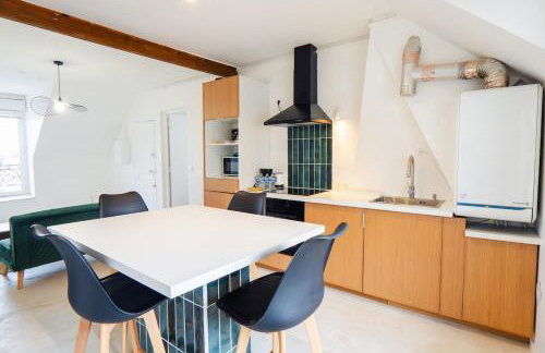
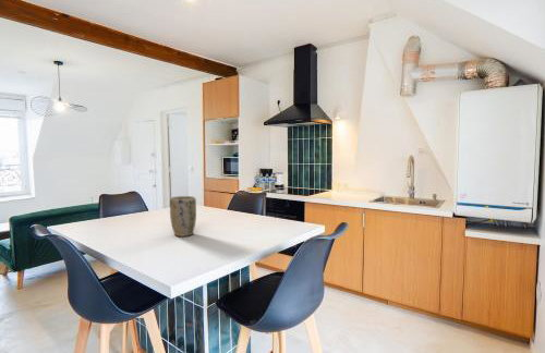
+ plant pot [169,195,197,238]
